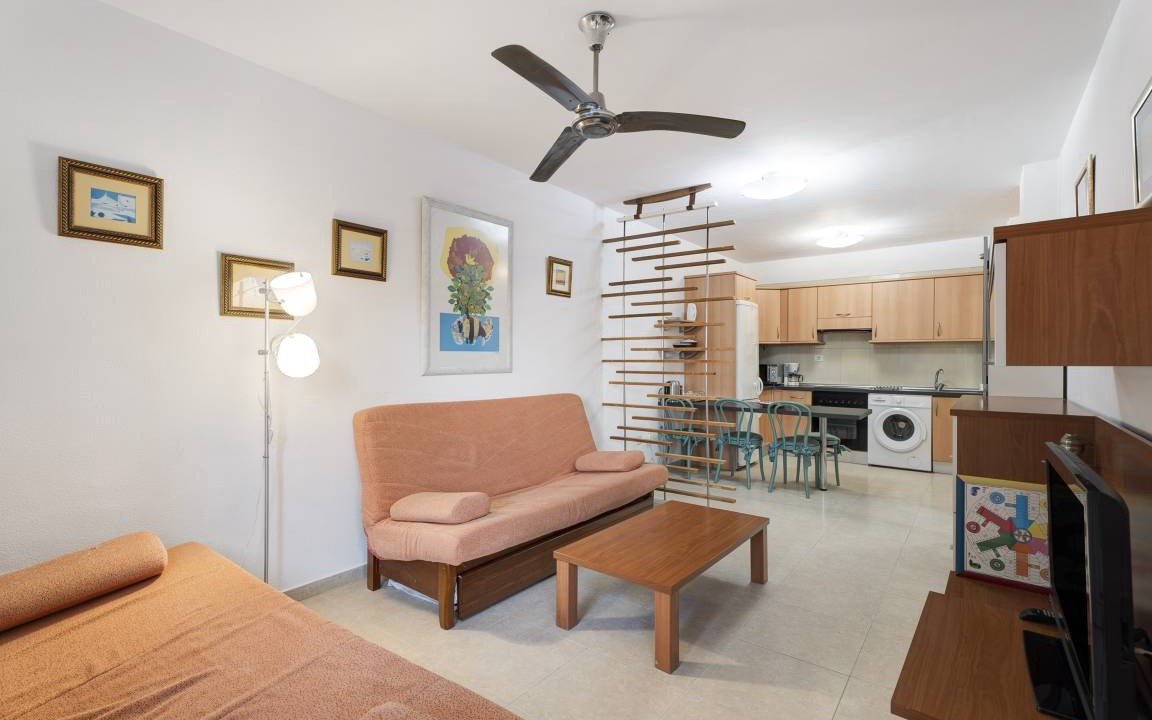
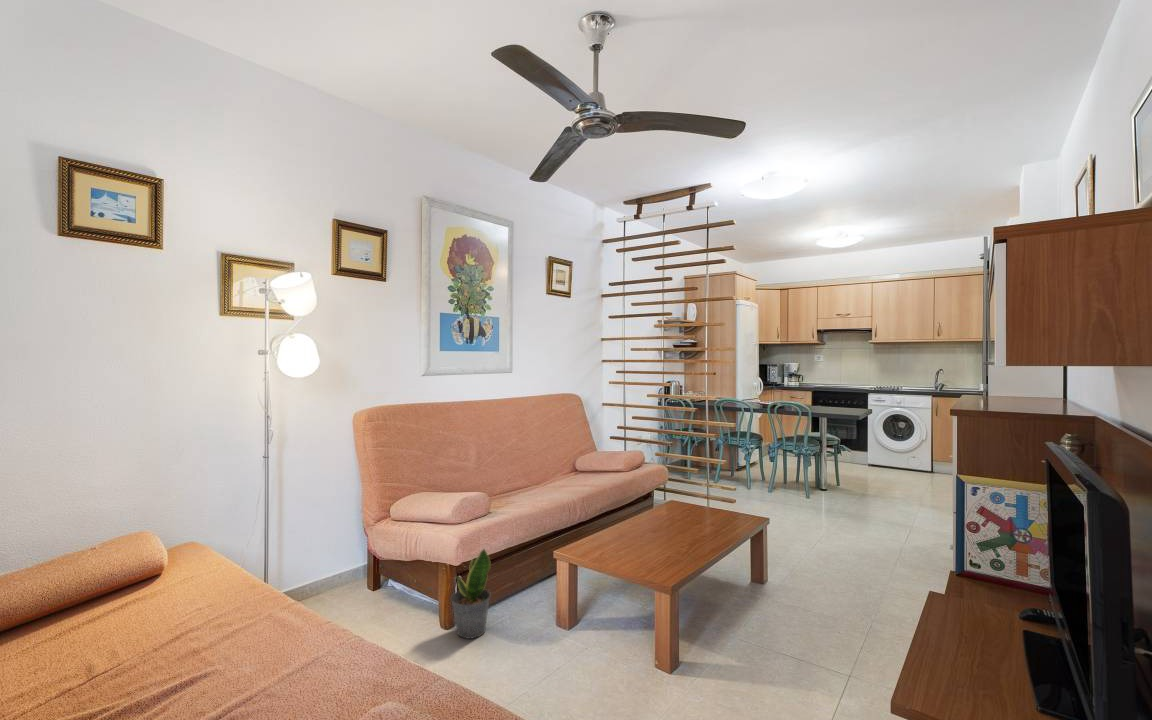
+ potted plant [450,548,492,640]
